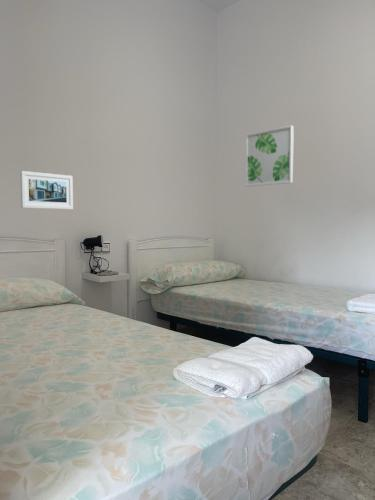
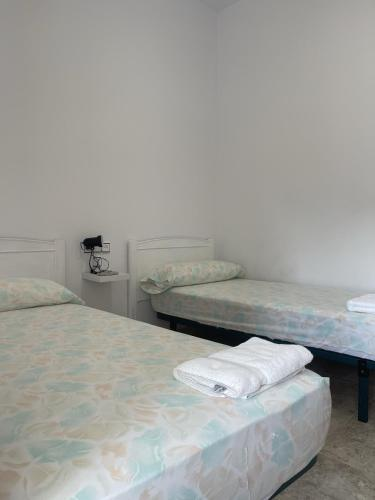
- wall art [244,125,295,188]
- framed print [19,170,74,210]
